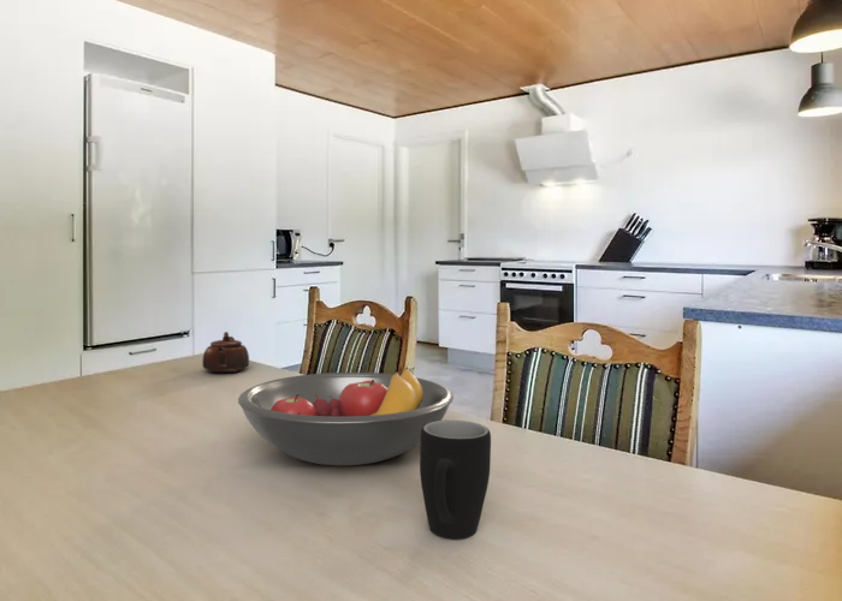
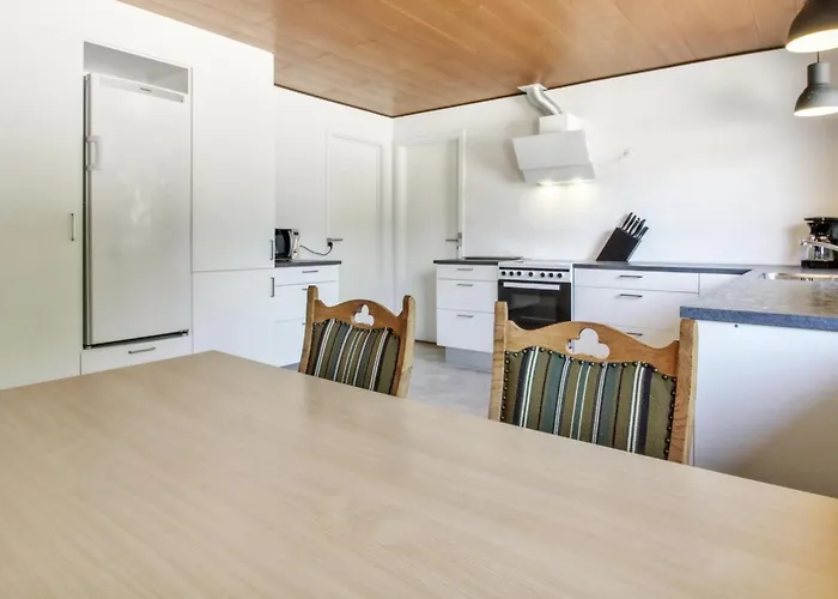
- mug [419,419,492,540]
- fruit bowl [237,365,455,466]
- teapot [201,331,250,374]
